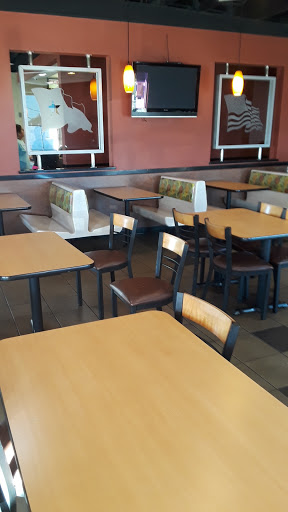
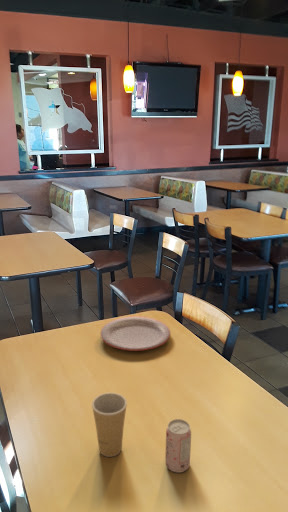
+ paper cup [91,392,128,458]
+ plate [99,315,171,352]
+ beverage can [164,418,192,474]
